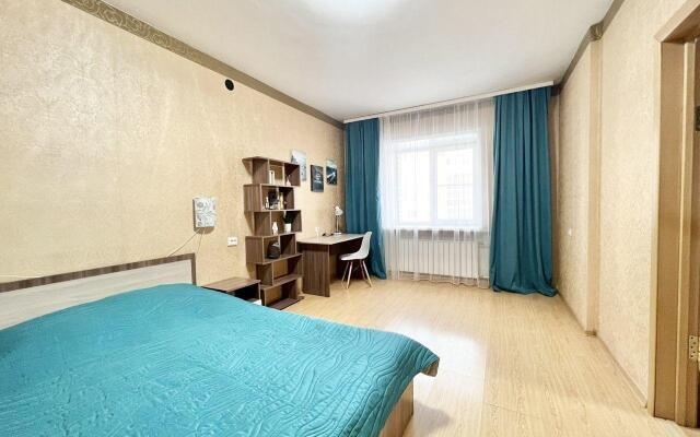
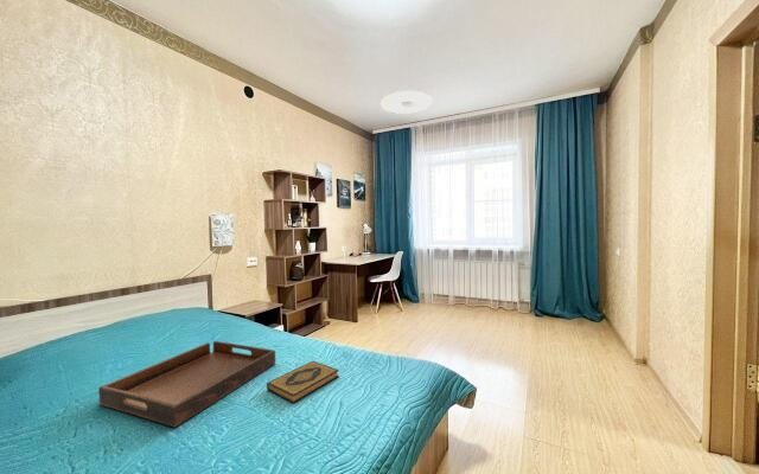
+ serving tray [97,340,276,429]
+ hardback book [266,360,340,404]
+ ceiling light [380,90,434,115]
